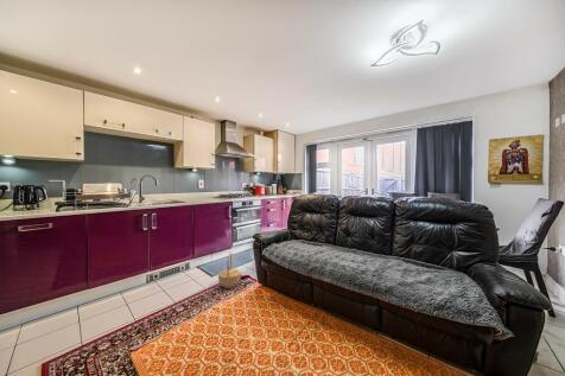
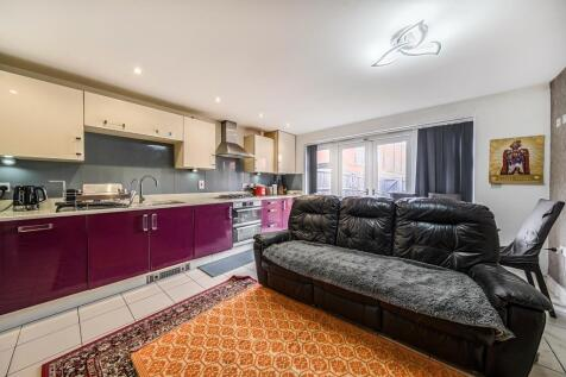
- basket [217,251,242,289]
